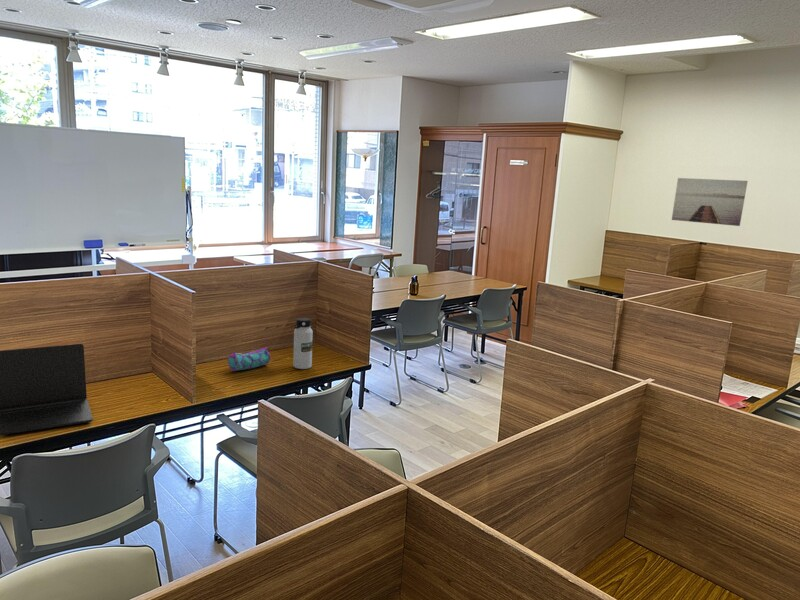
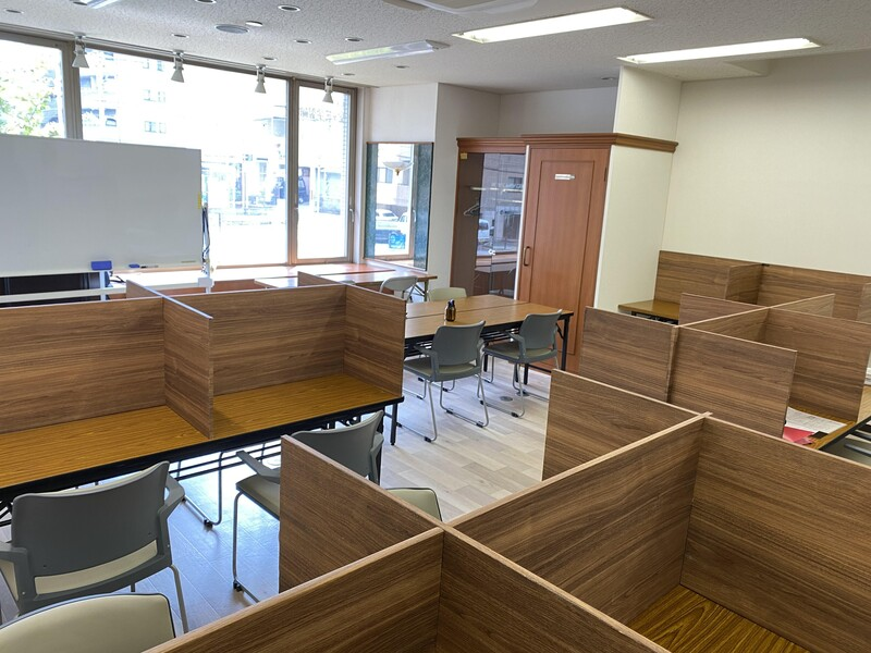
- laptop [0,343,94,436]
- water bottle [292,317,314,370]
- pencil case [227,346,271,372]
- wall art [671,177,749,227]
